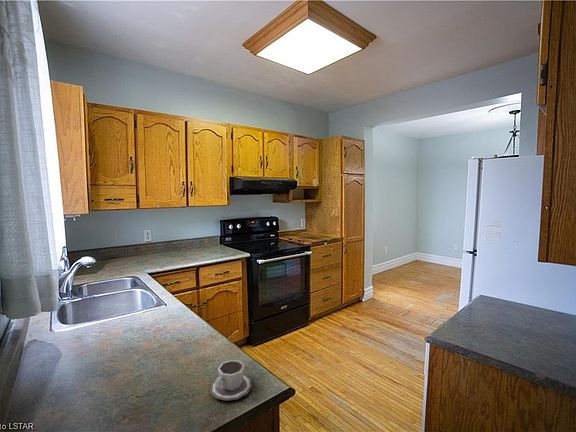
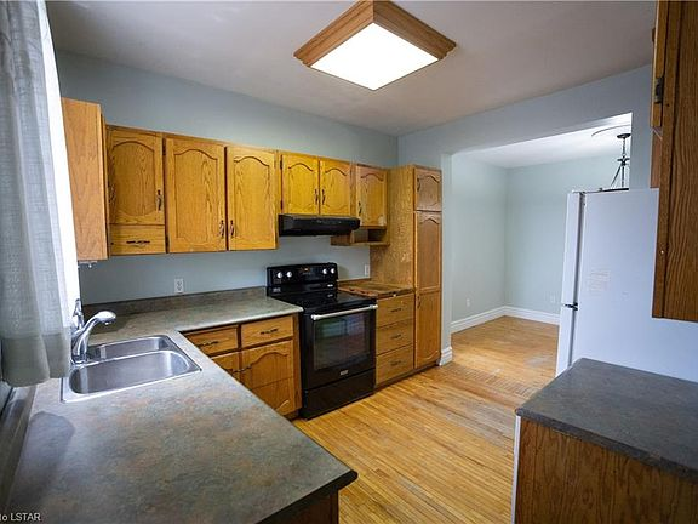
- cup [209,359,253,402]
